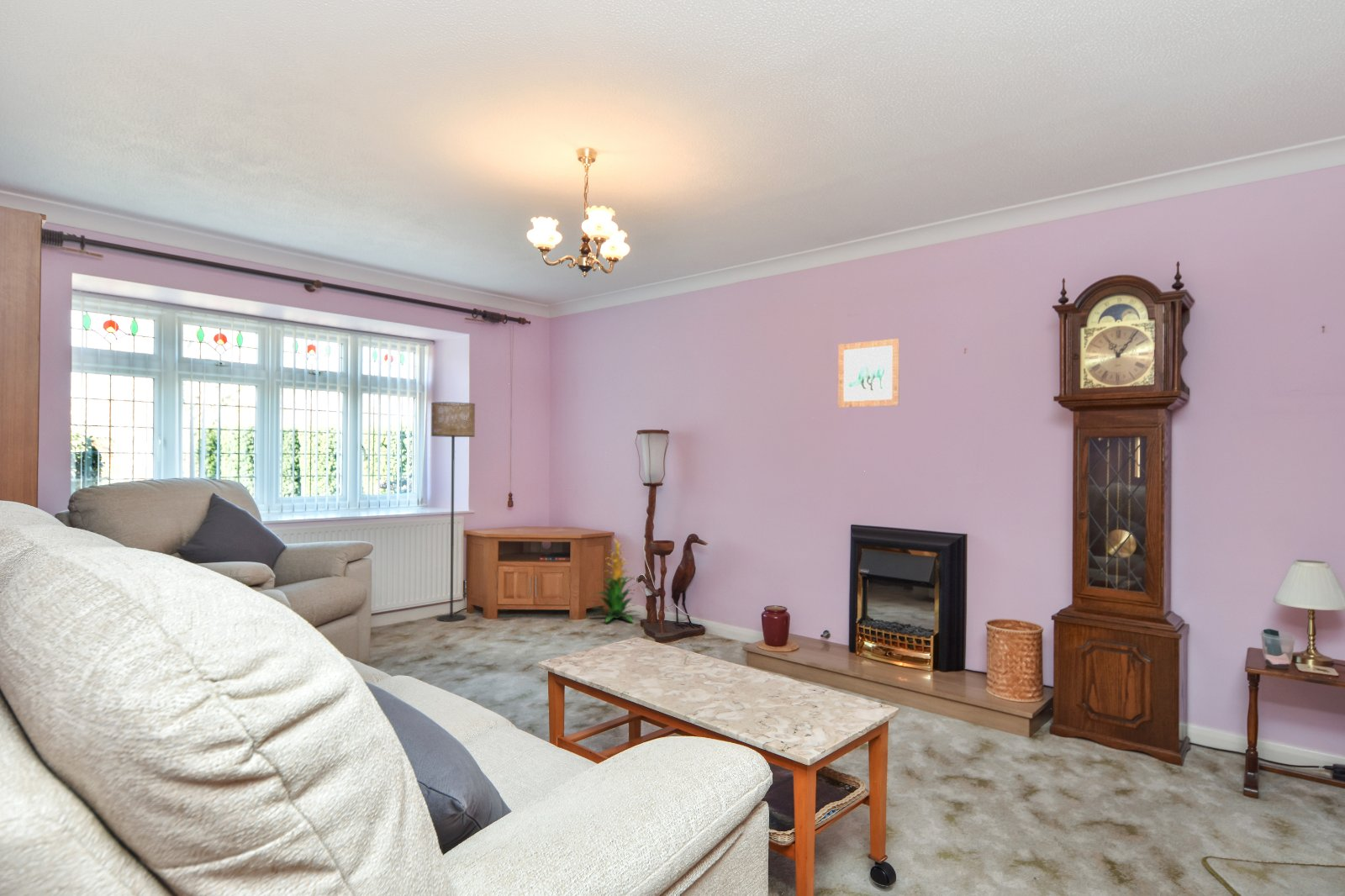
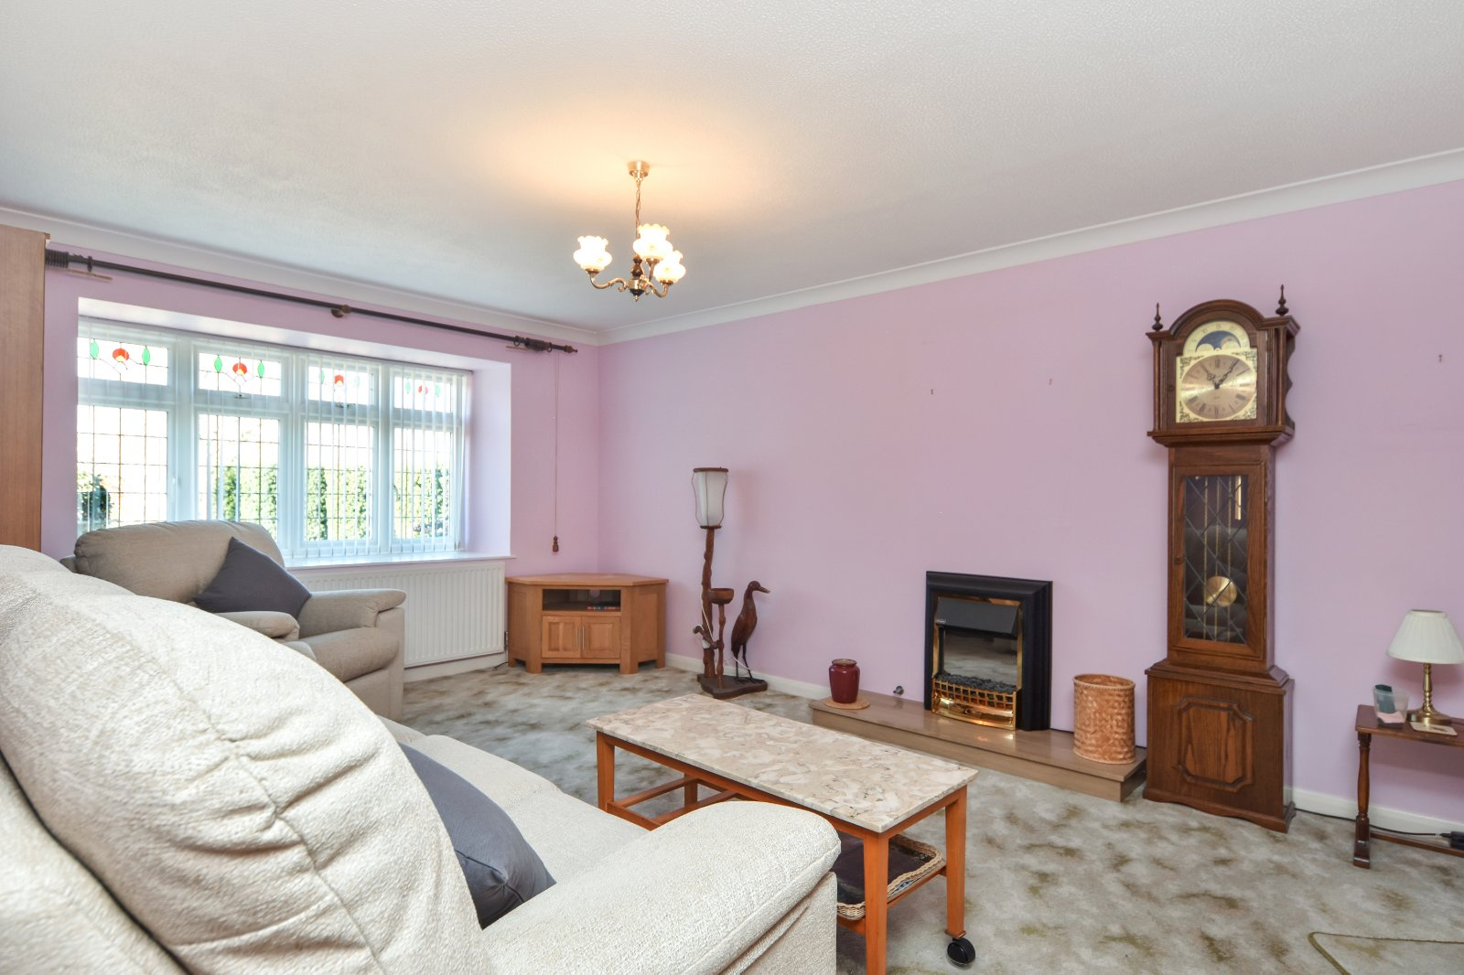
- wall art [837,338,900,408]
- indoor plant [590,537,641,623]
- floor lamp [430,401,476,623]
